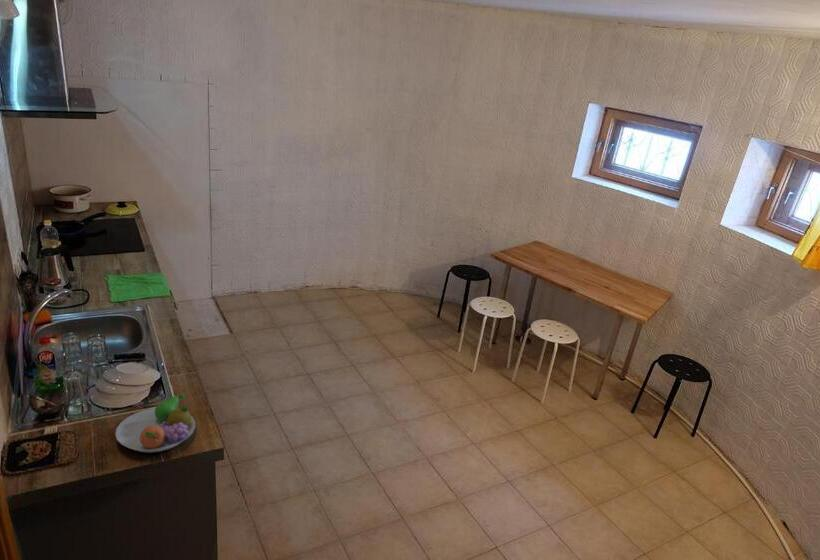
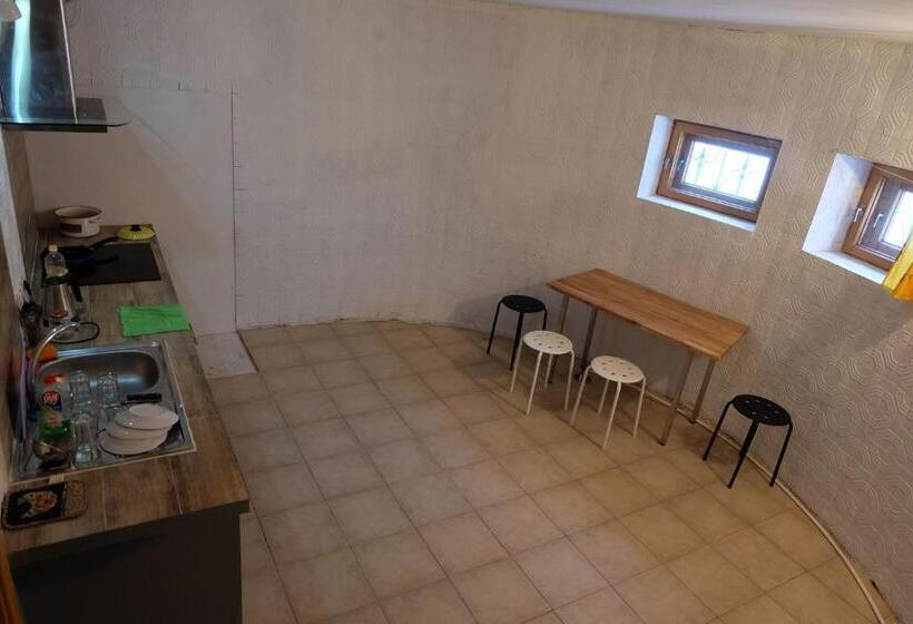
- fruit bowl [114,393,196,453]
